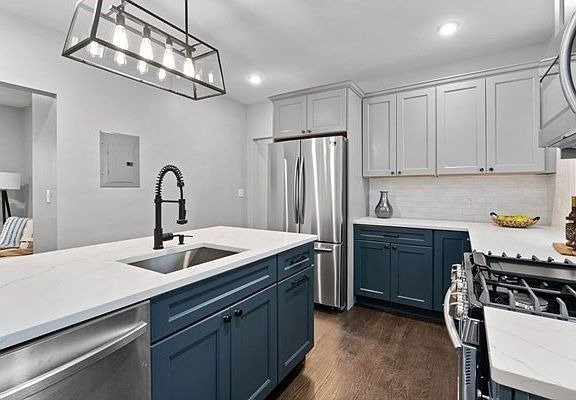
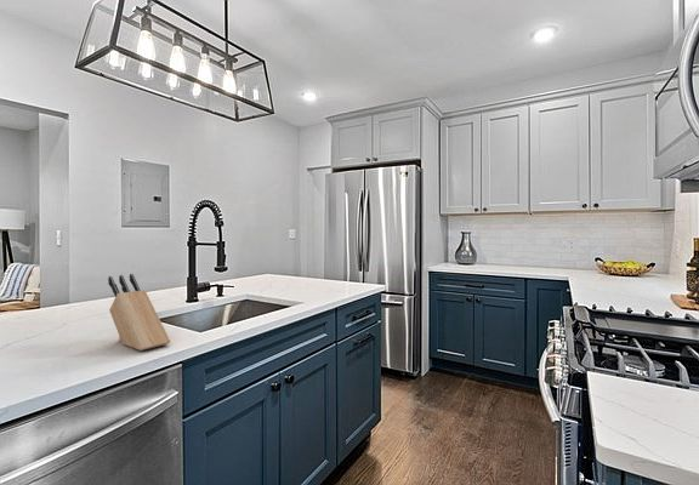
+ knife block [107,273,171,352]
